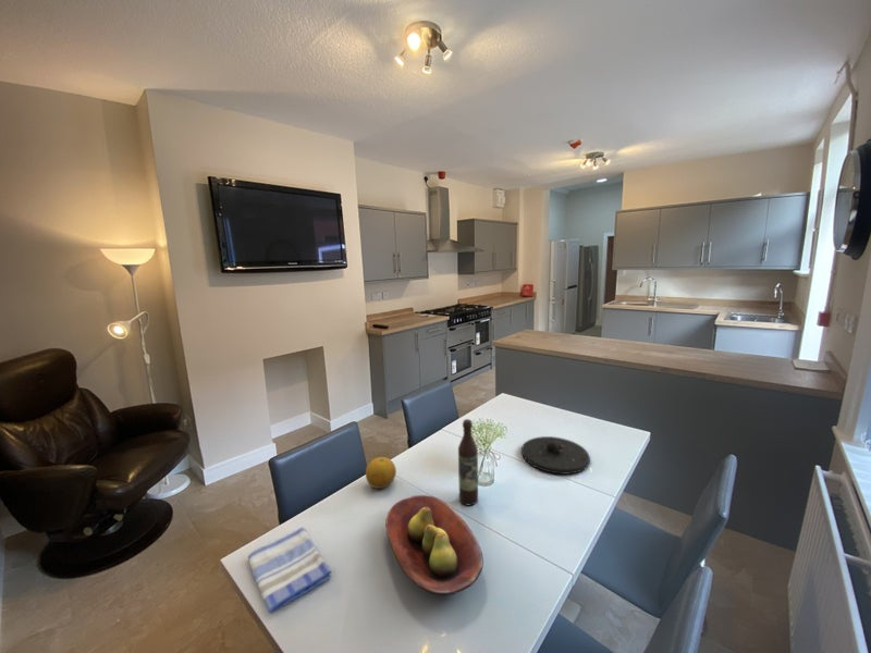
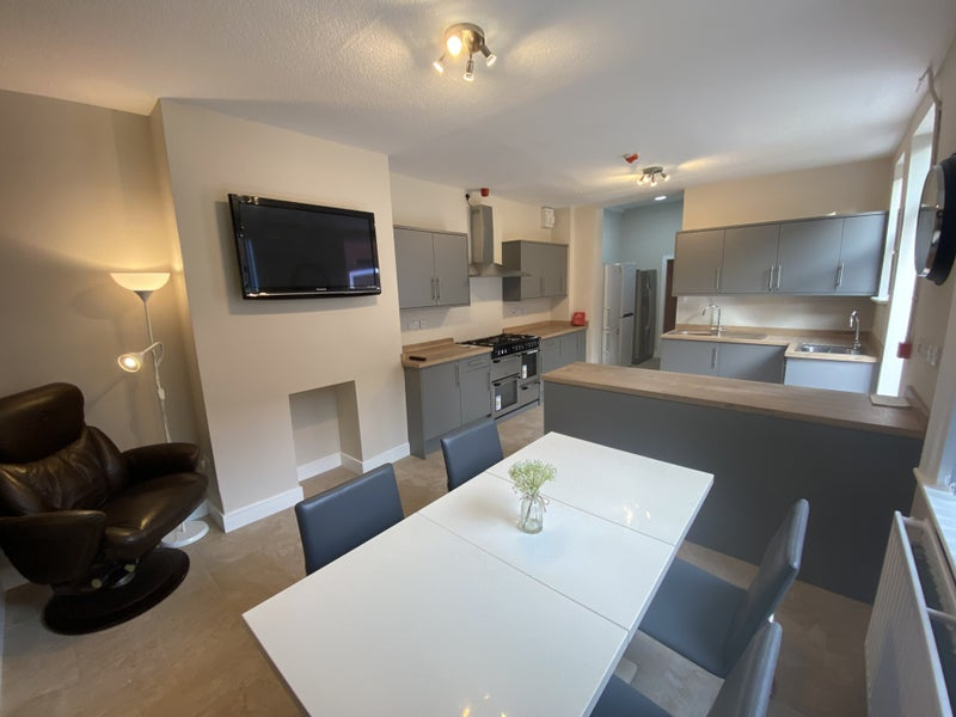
- plate [520,435,591,476]
- fruit [365,456,397,490]
- fruit bowl [384,494,484,596]
- dish towel [247,526,332,614]
- wine bottle [457,418,479,506]
